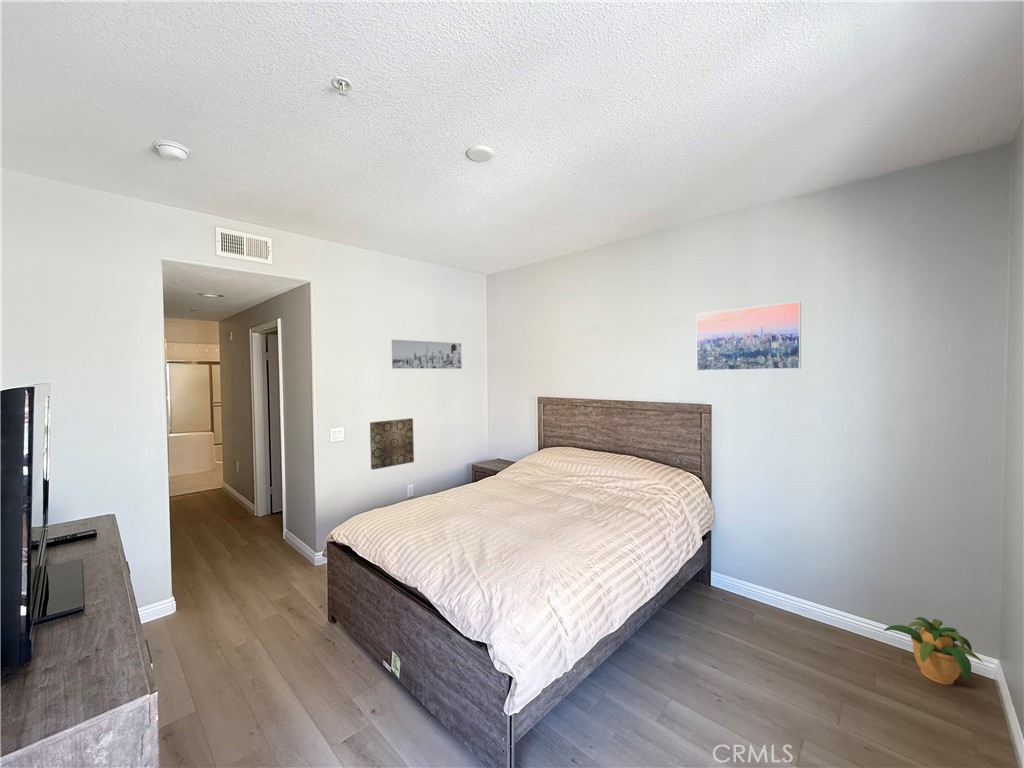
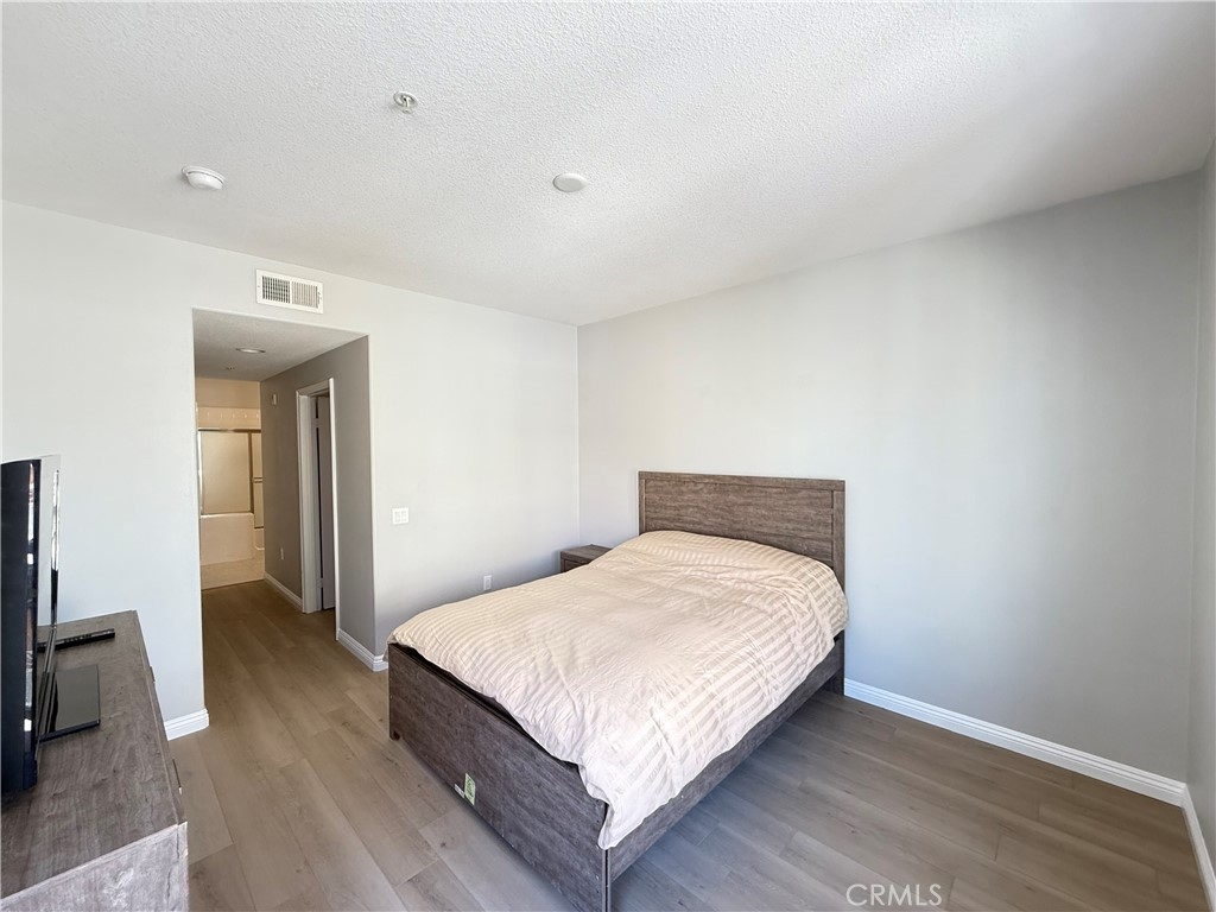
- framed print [695,301,802,372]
- wall art [391,339,463,370]
- wall art [369,417,415,471]
- potted plant [883,616,984,686]
